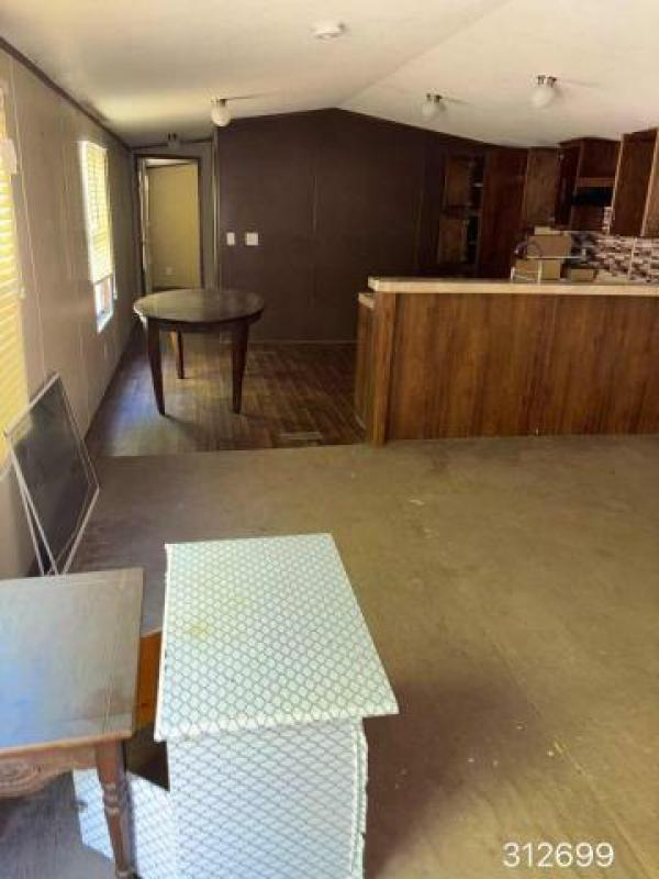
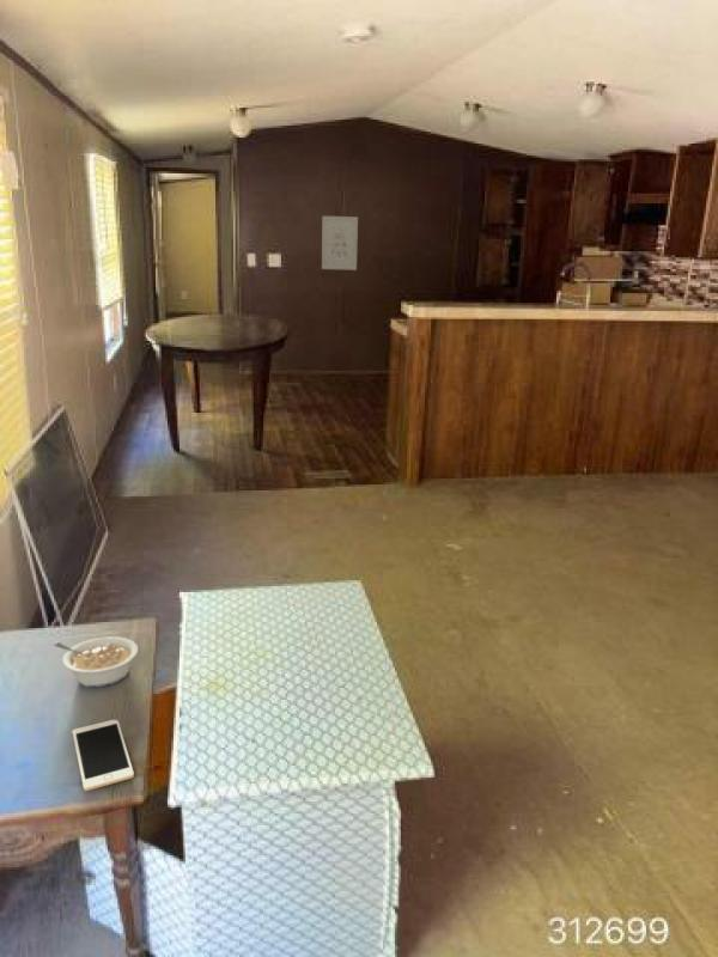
+ wall art [321,215,359,272]
+ cell phone [71,719,135,792]
+ legume [53,635,139,689]
